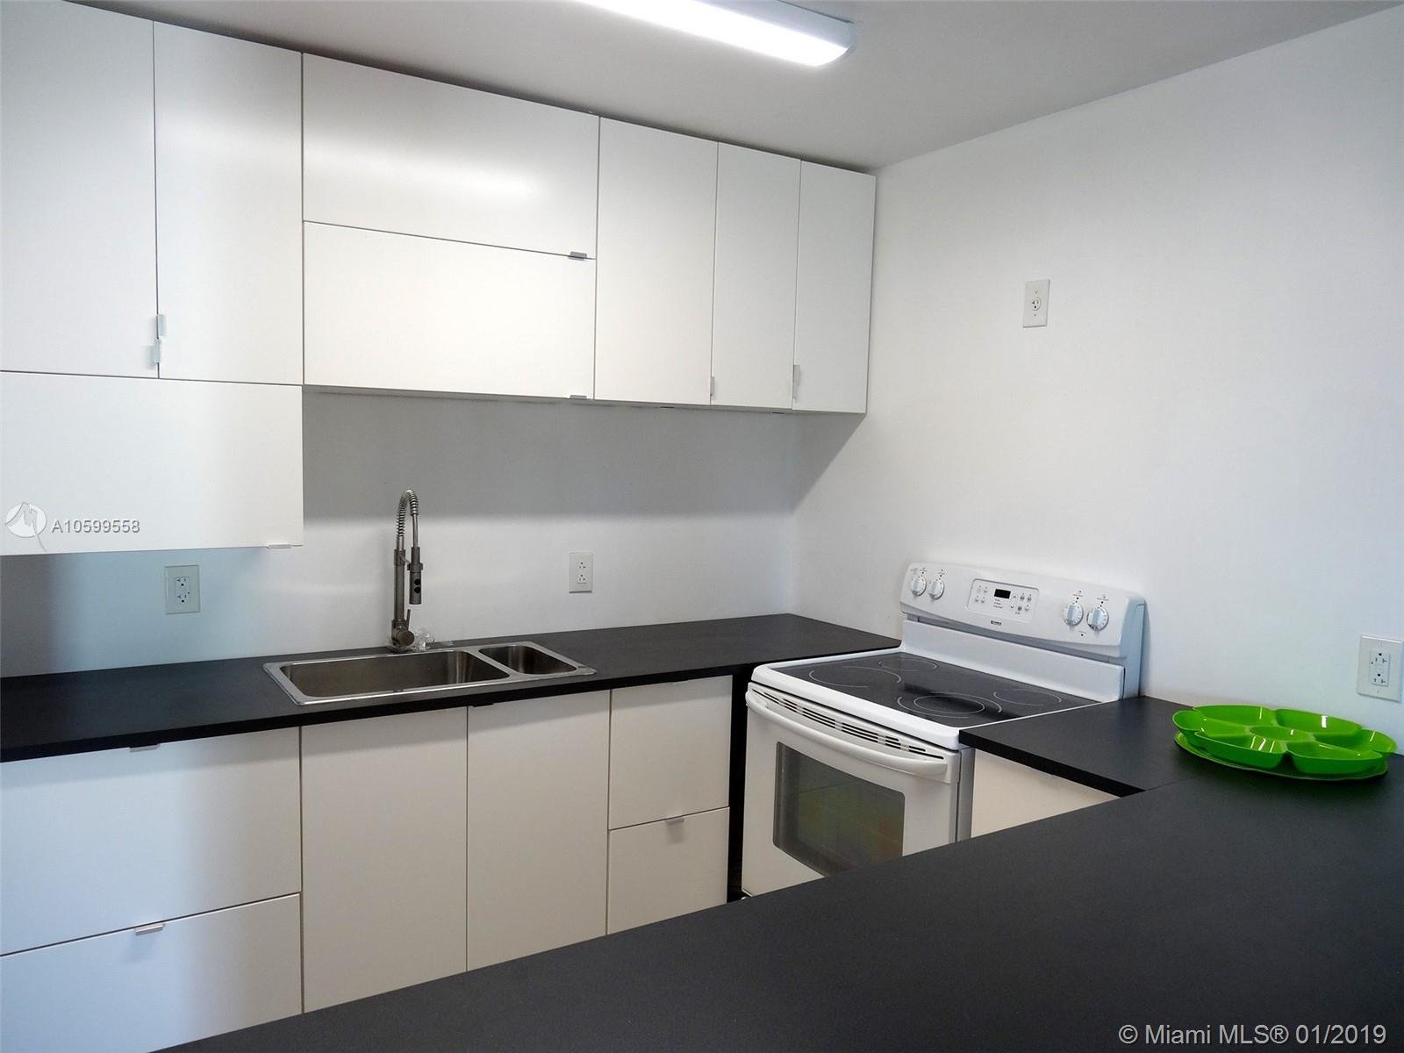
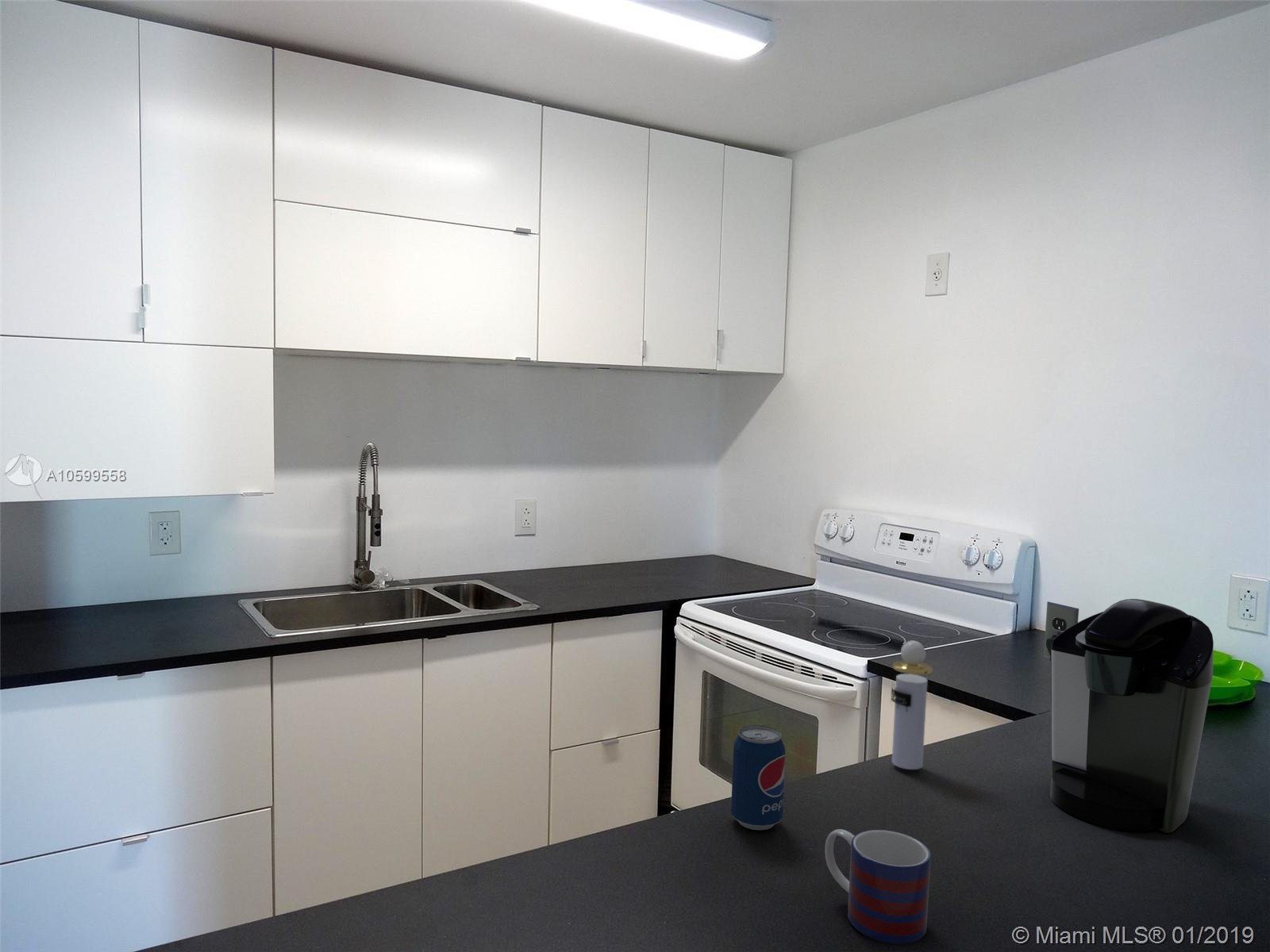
+ perfume bottle [890,639,933,770]
+ mug [824,828,932,945]
+ coffee maker [1043,598,1214,834]
+ beverage can [730,724,786,831]
